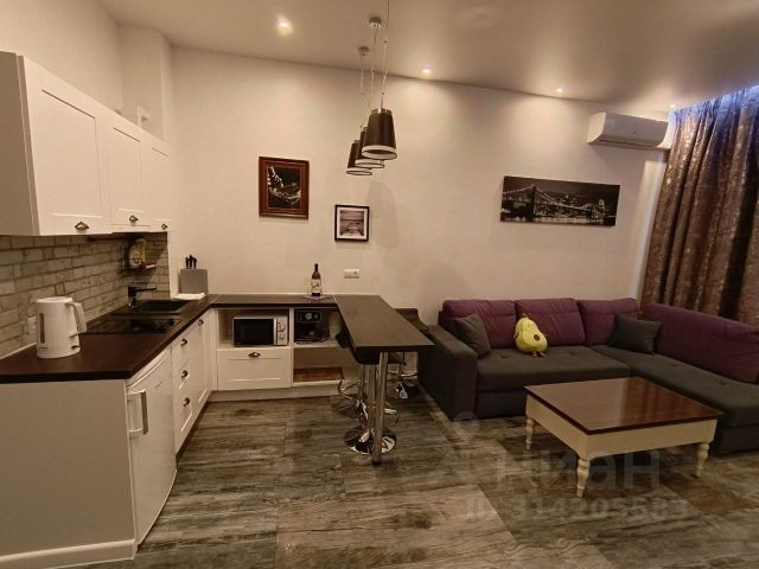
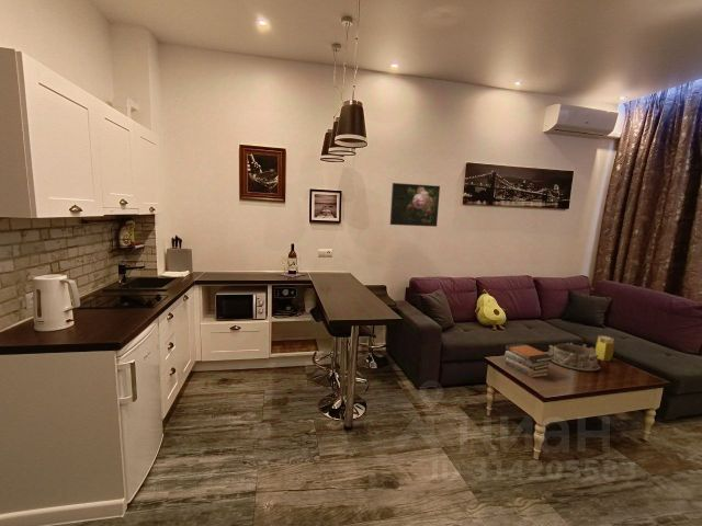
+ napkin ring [546,342,601,373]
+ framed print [389,182,441,228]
+ book stack [503,342,553,378]
+ jar [595,334,614,363]
